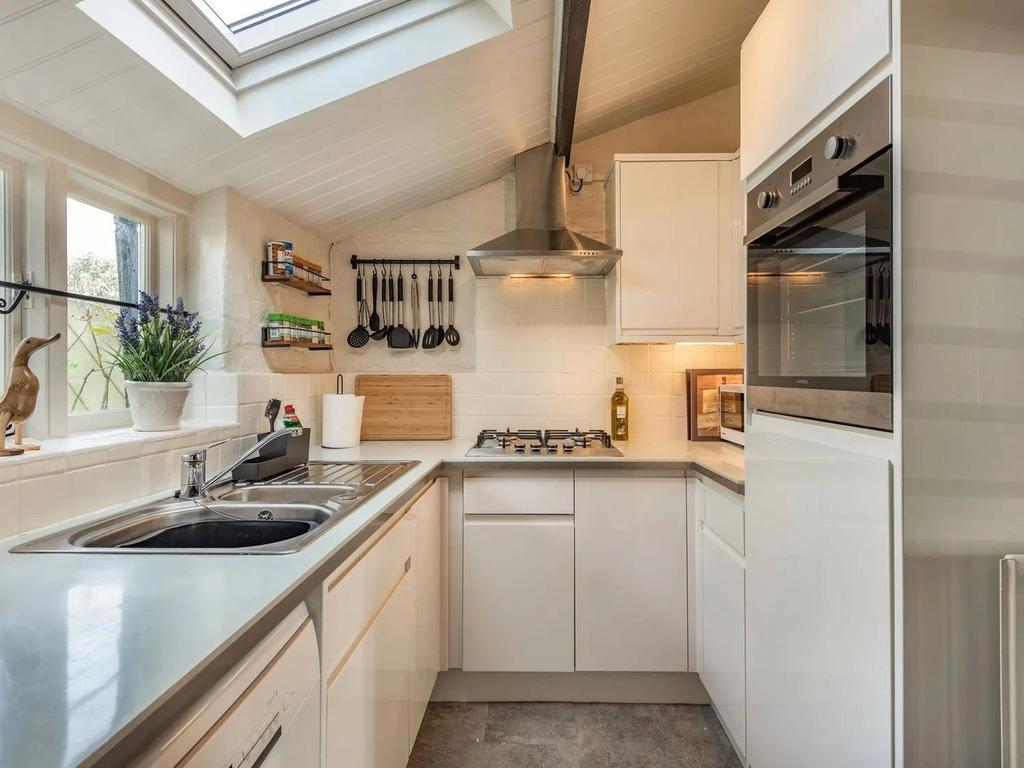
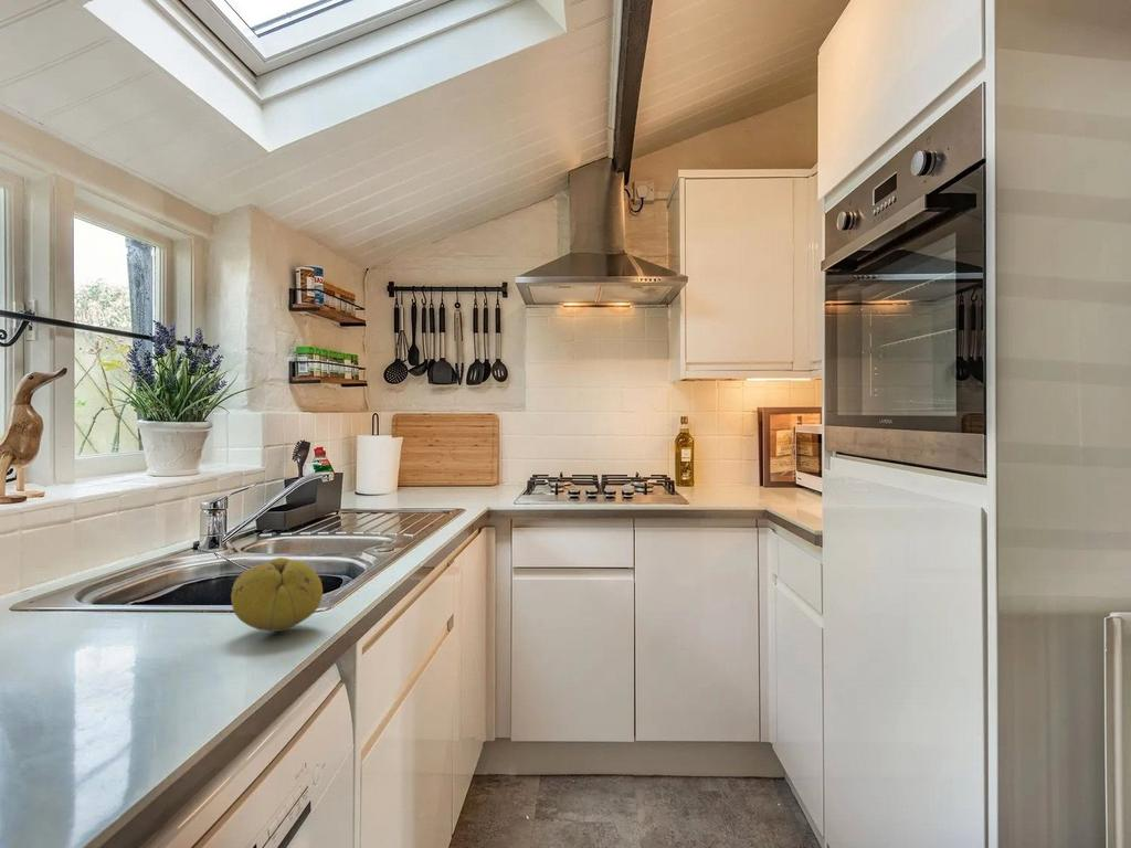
+ fruit [230,556,324,633]
